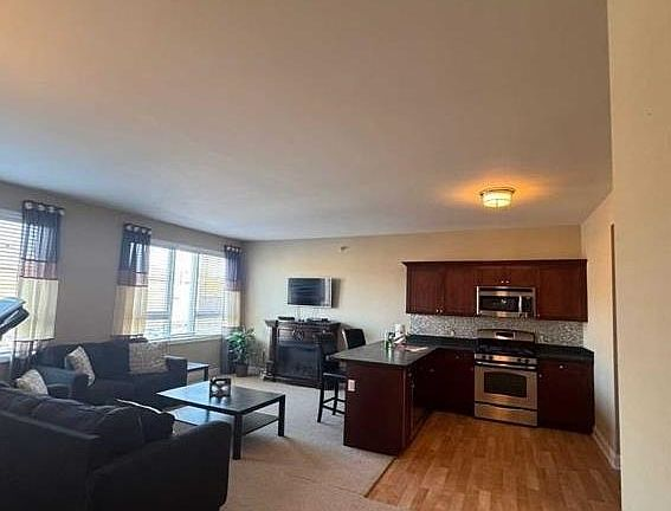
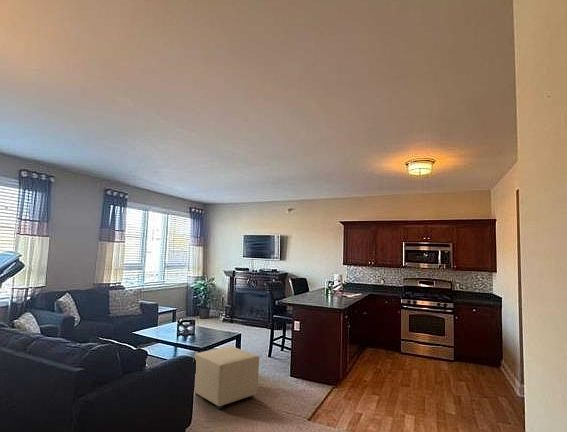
+ ottoman [193,345,260,410]
